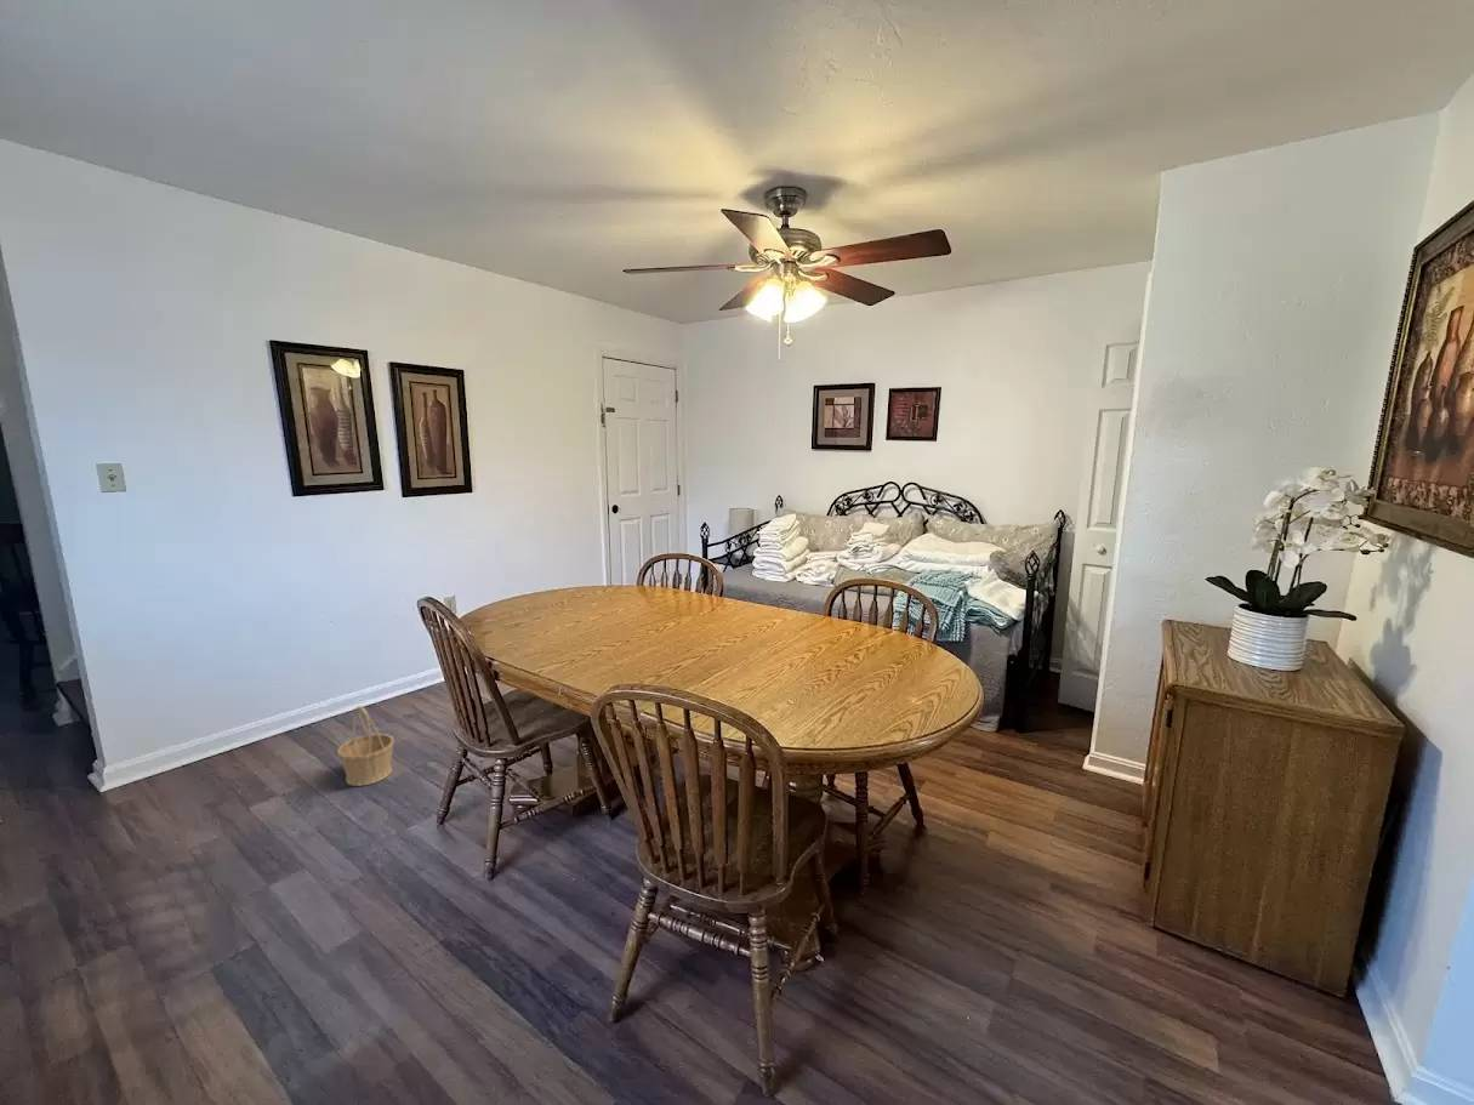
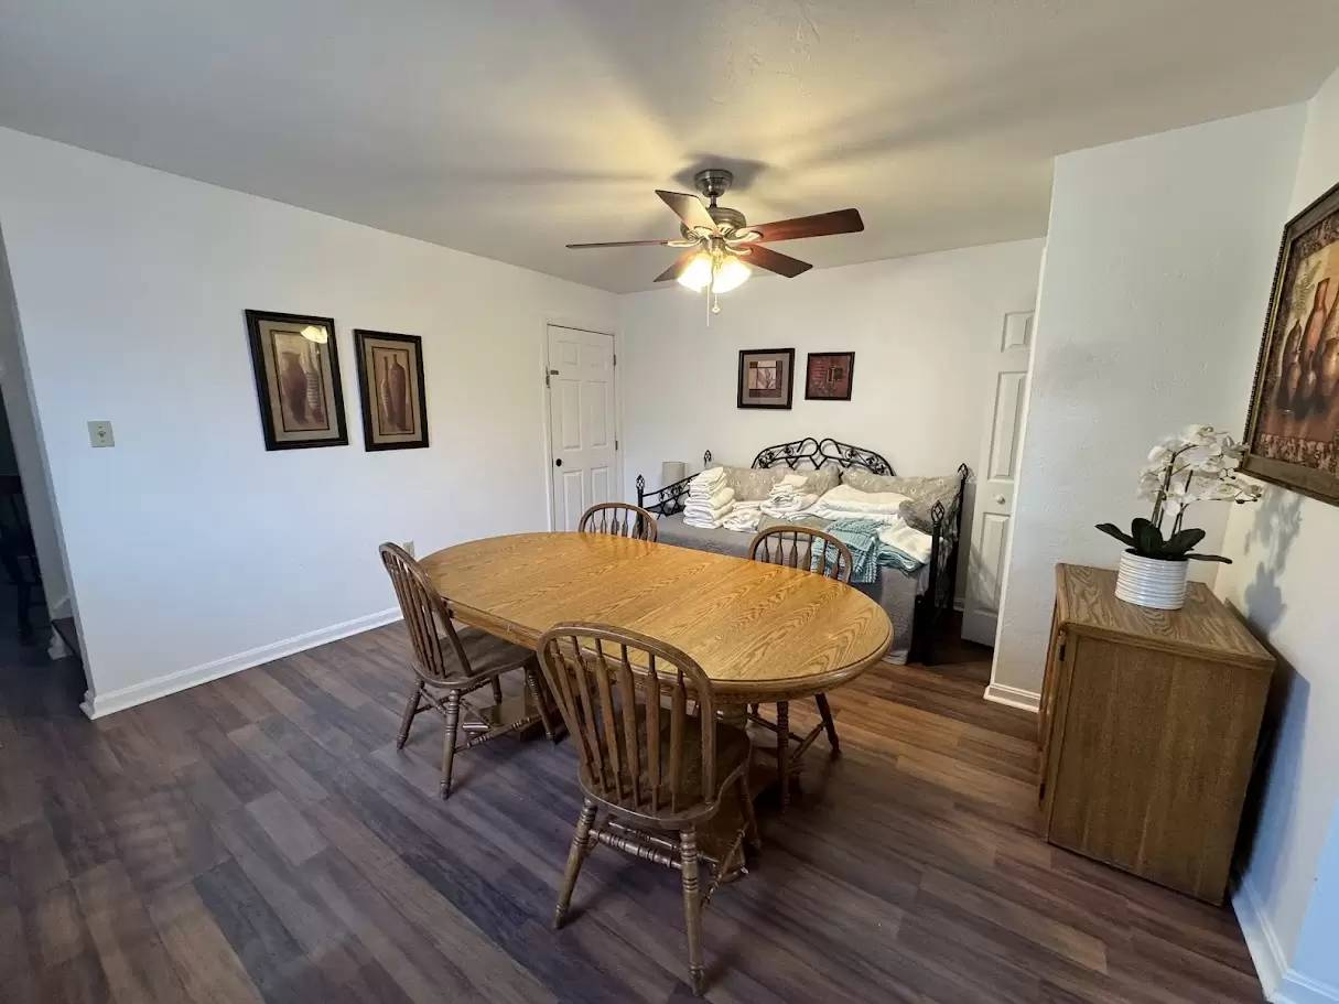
- basket [336,705,395,787]
